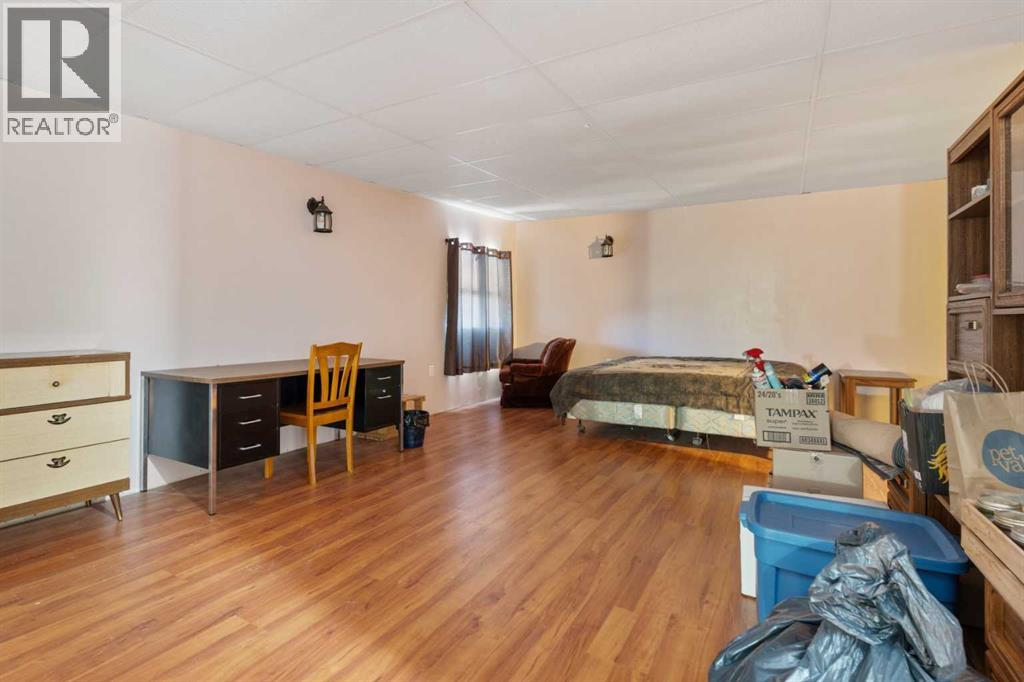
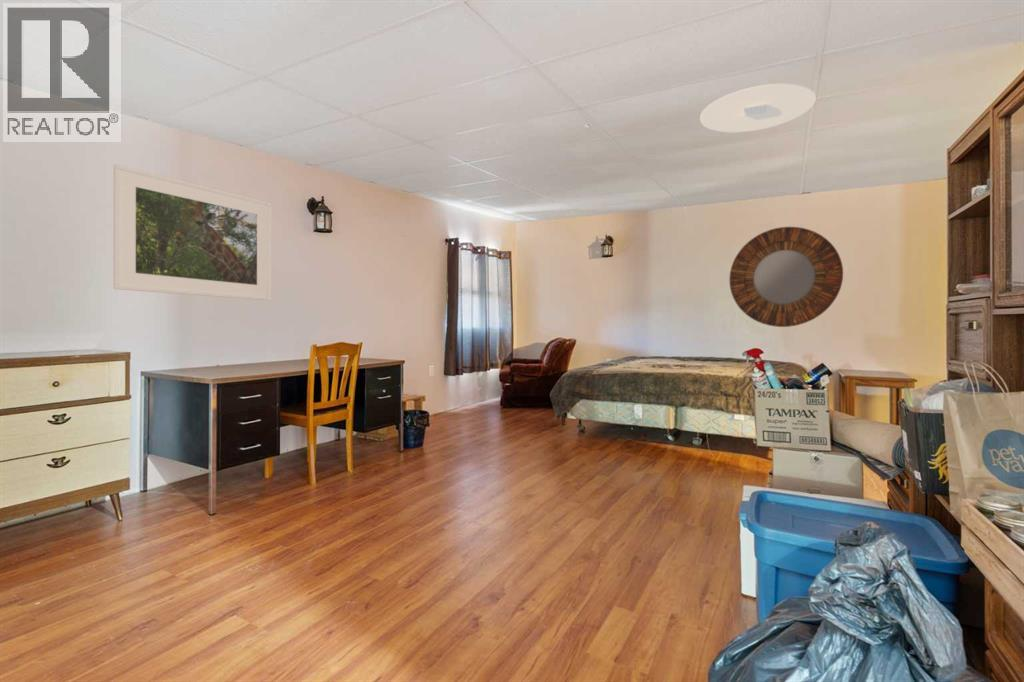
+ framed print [113,163,272,301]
+ home mirror [728,226,844,328]
+ ceiling light [699,83,817,133]
